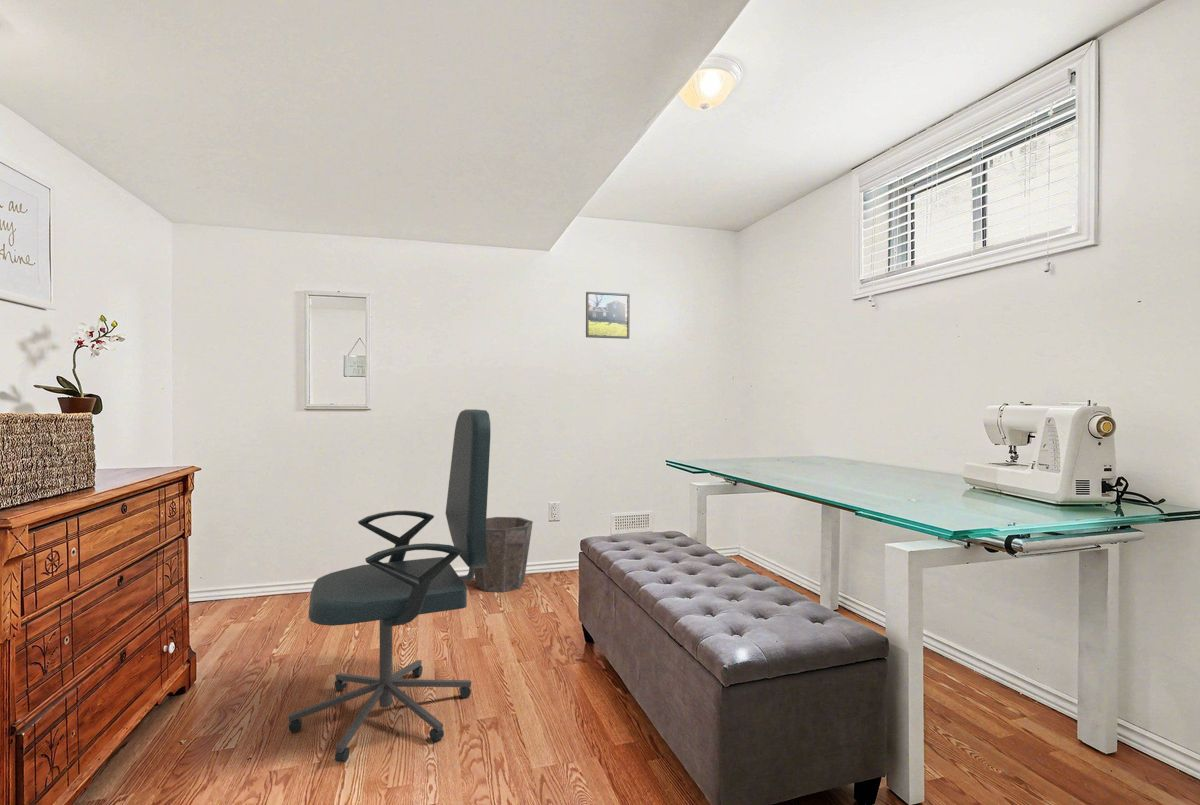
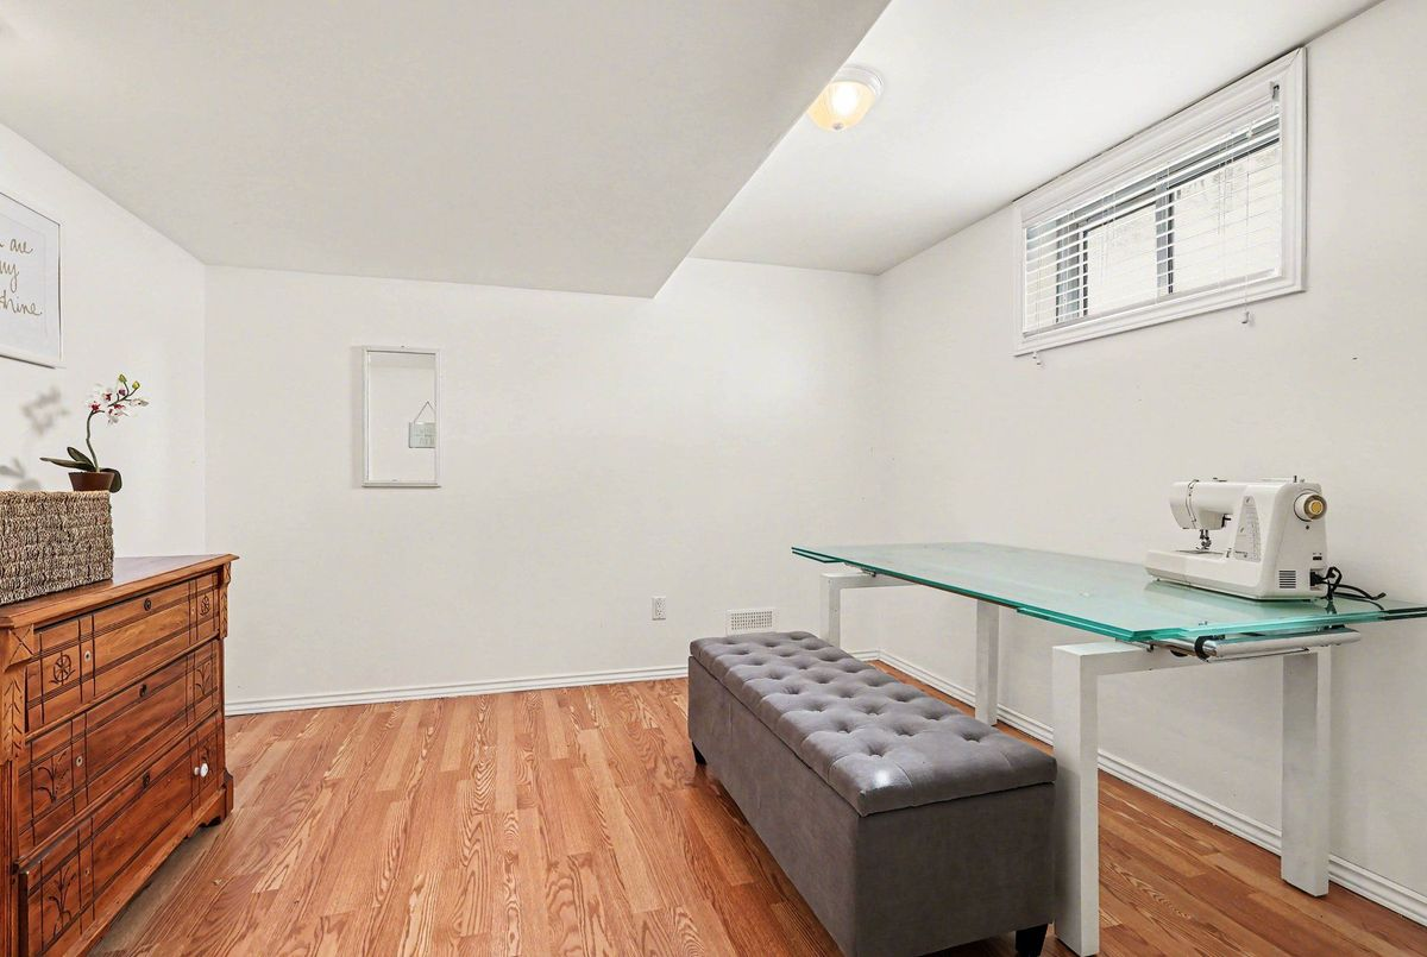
- waste bin [474,516,534,593]
- office chair [287,408,491,763]
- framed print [585,291,631,340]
